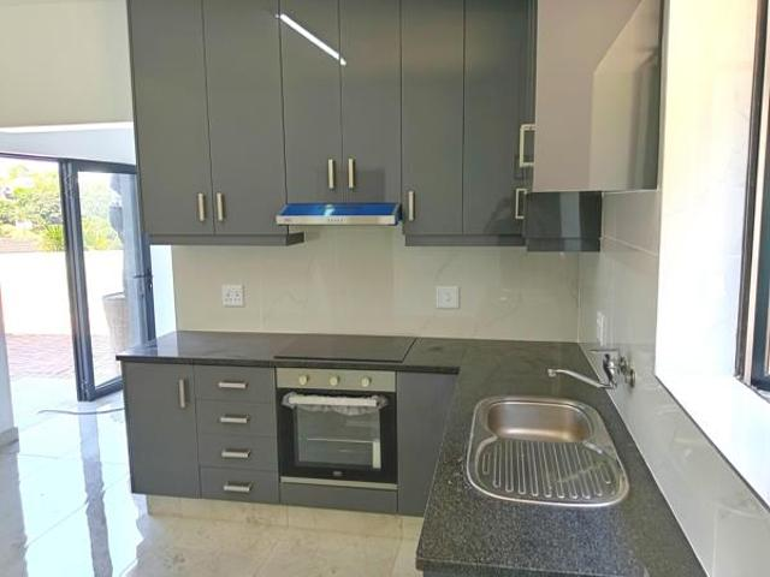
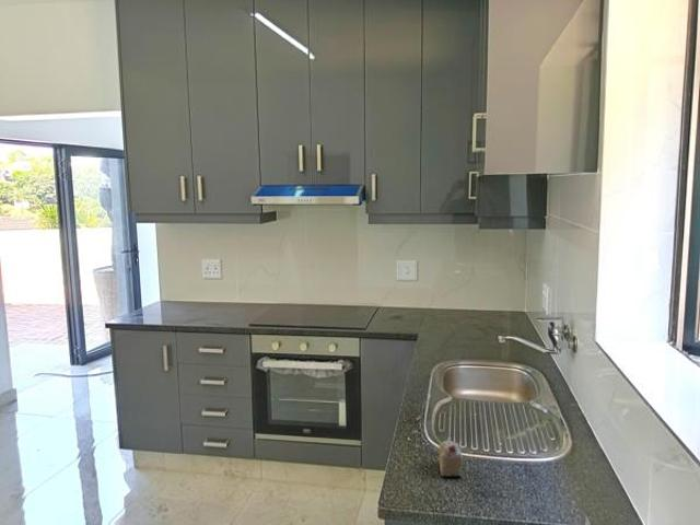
+ cake slice [438,439,464,478]
